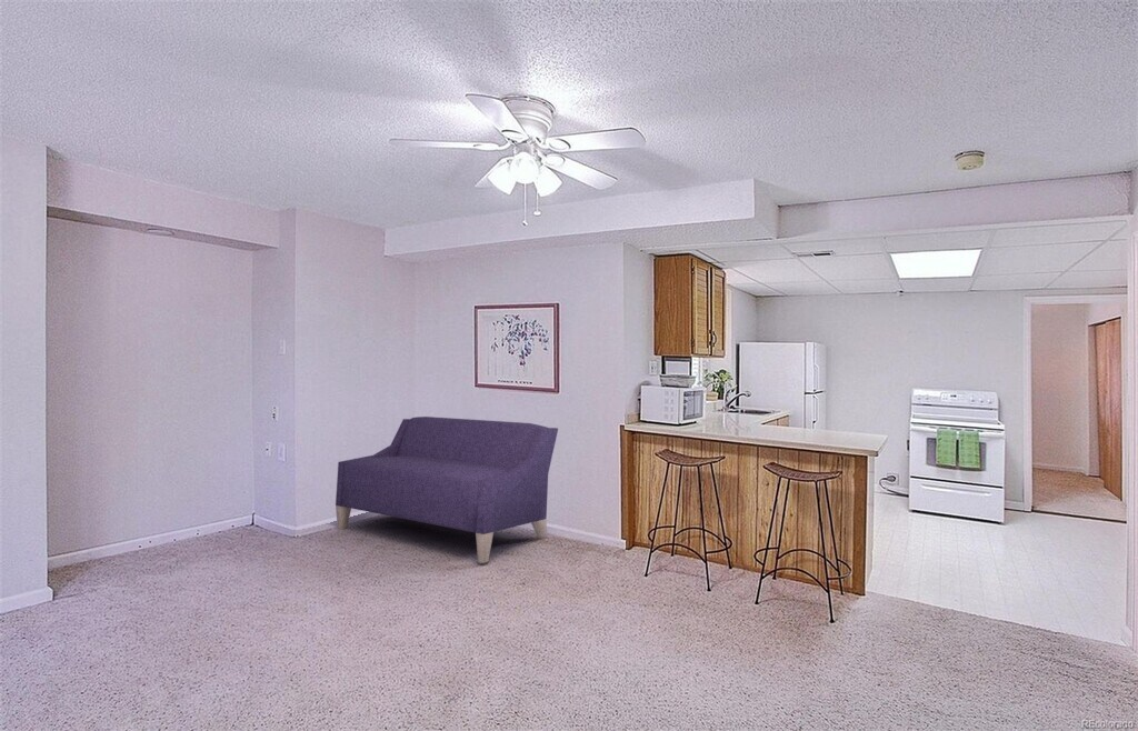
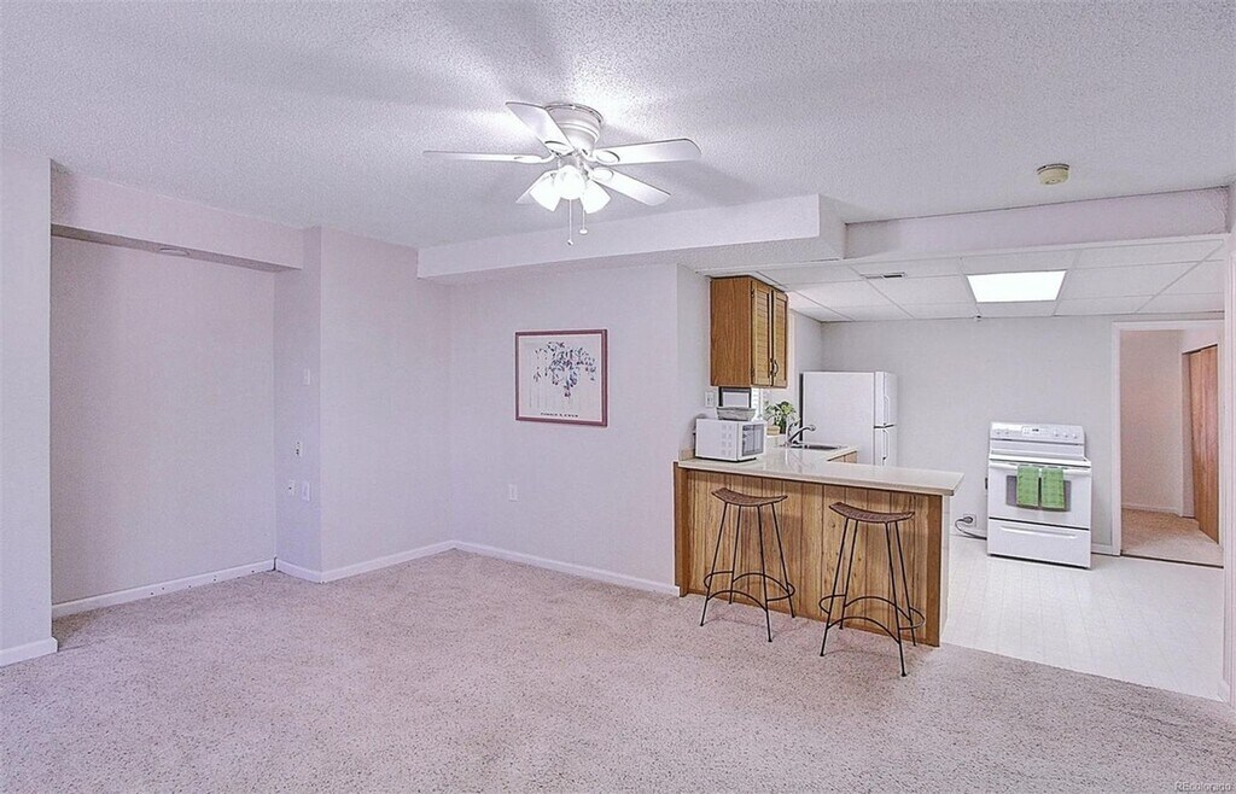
- sofa [335,415,559,564]
